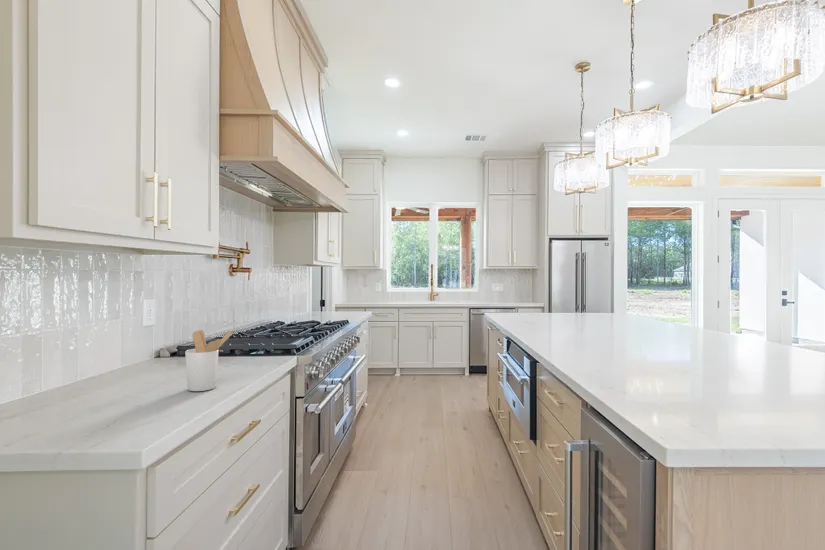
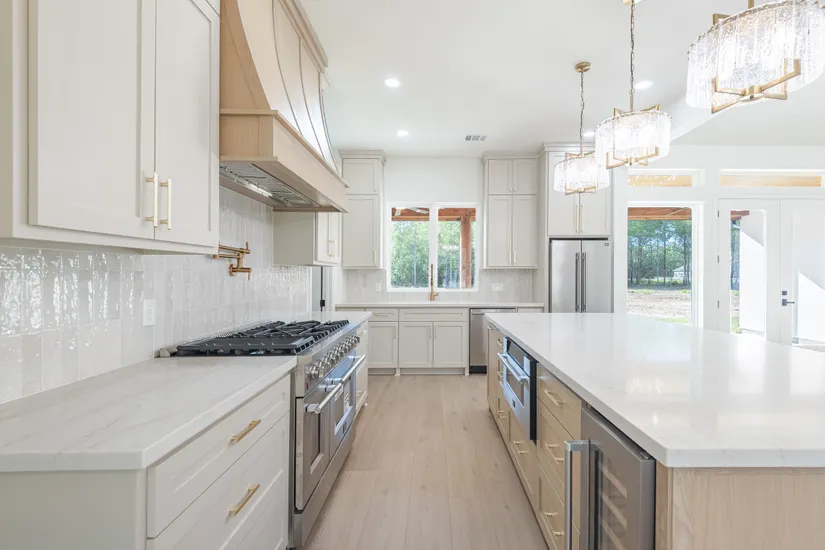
- utensil holder [184,329,234,392]
